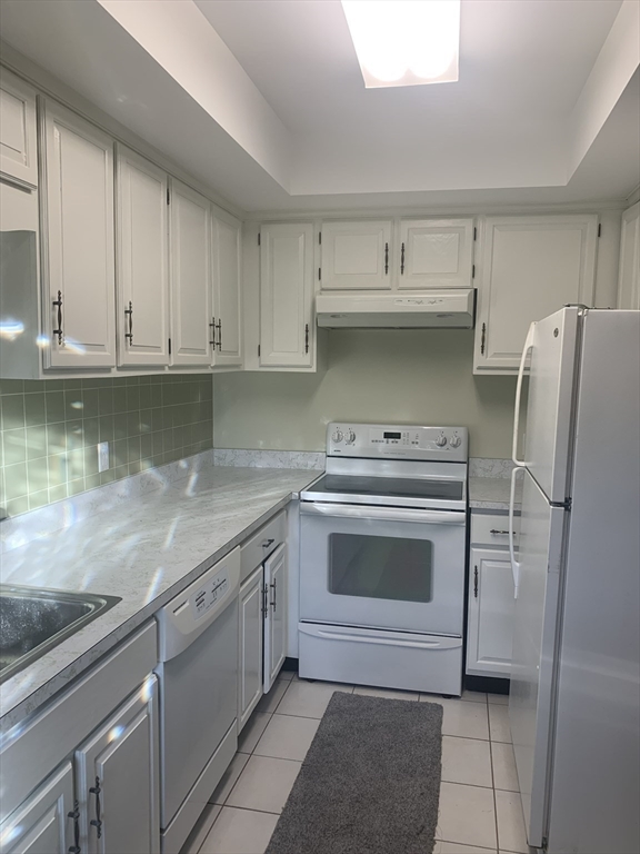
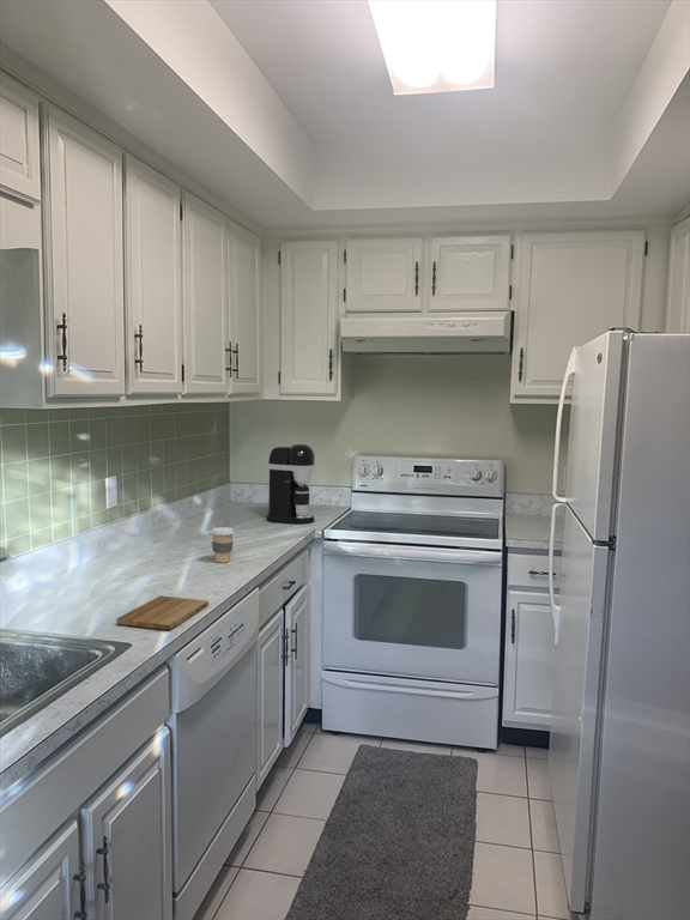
+ coffee cup [210,526,236,564]
+ coffee maker [266,443,316,525]
+ cutting board [116,595,210,631]
